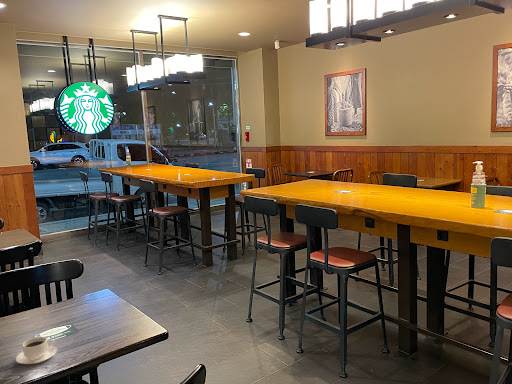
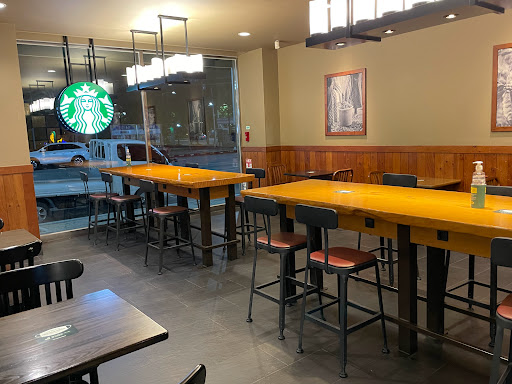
- coffee cup [15,336,58,365]
